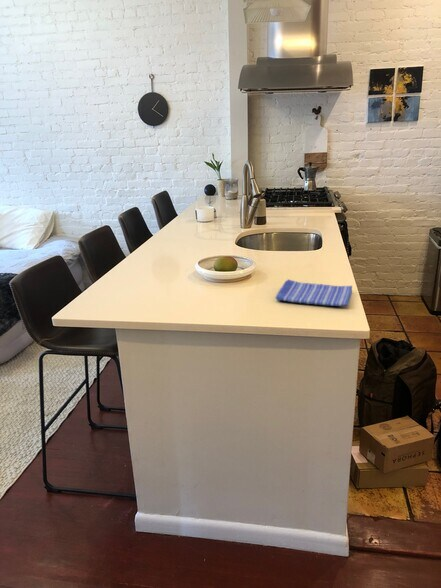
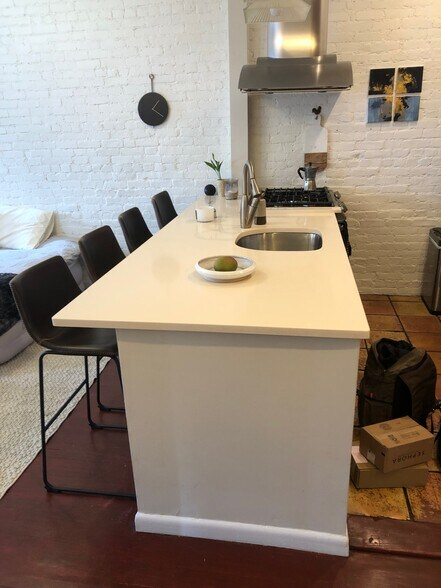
- dish towel [275,278,353,307]
